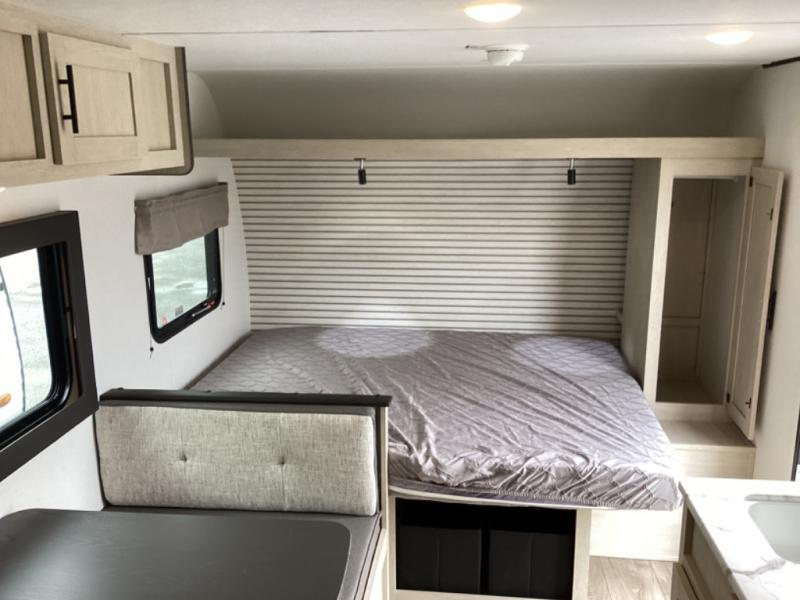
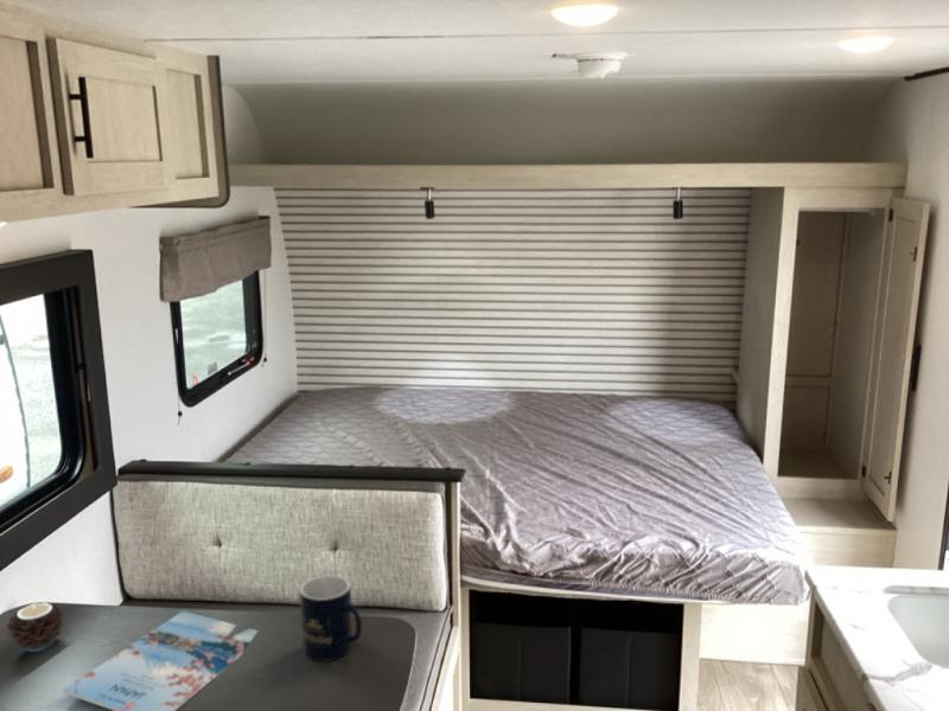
+ candle [6,601,65,653]
+ magazine [62,609,259,711]
+ mug [299,574,363,662]
